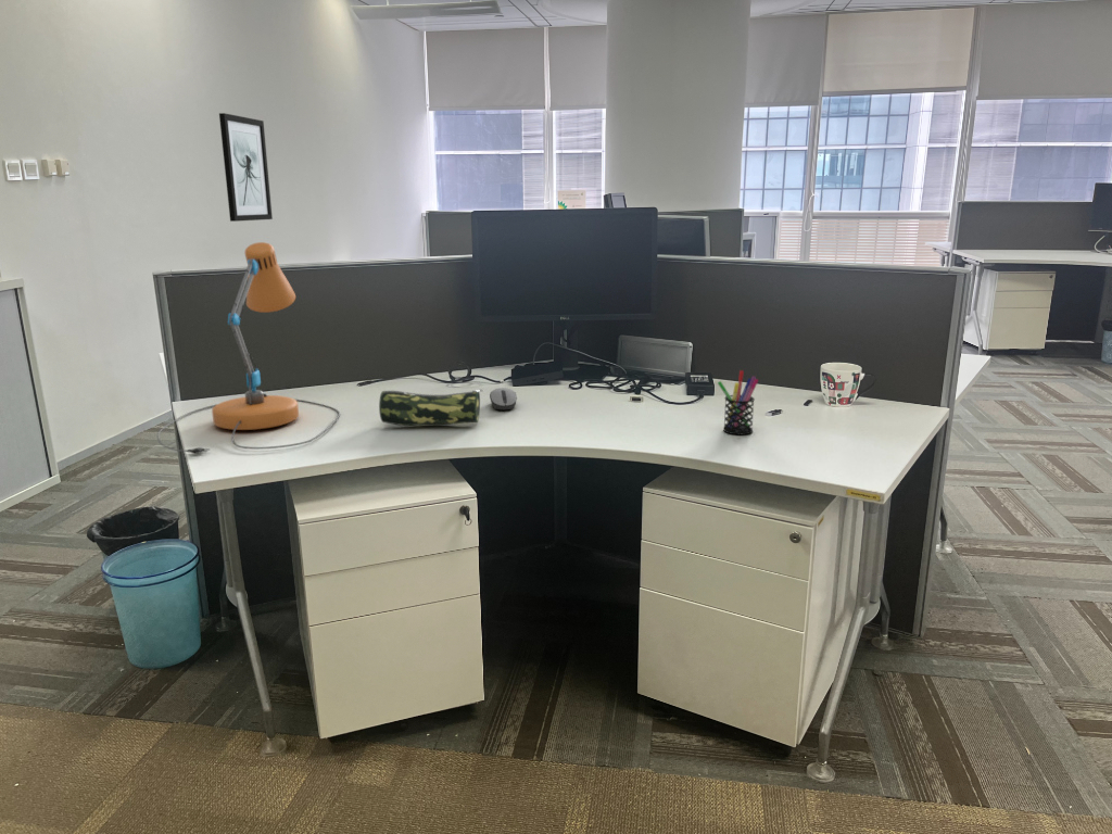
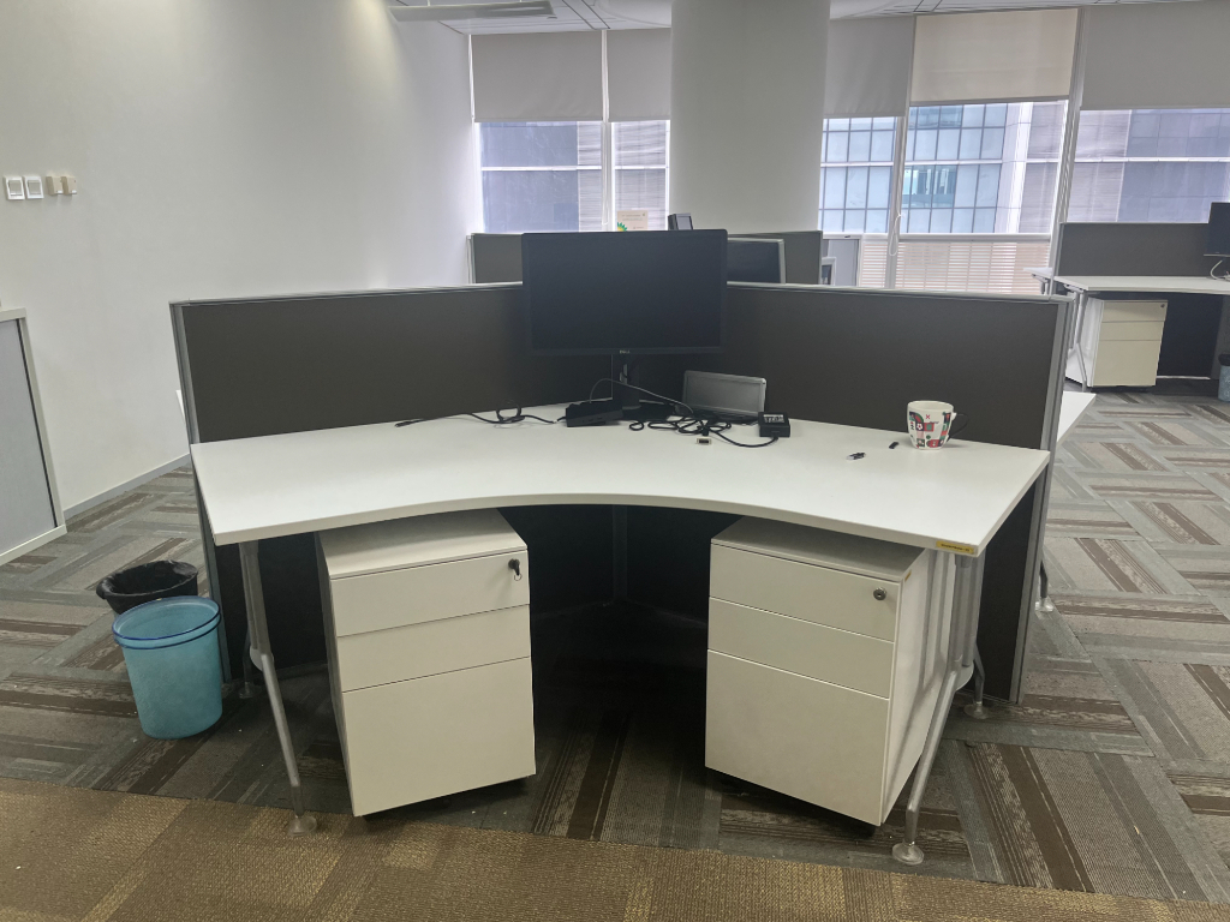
- desk lamp [156,241,341,455]
- pencil case [378,389,484,427]
- pen holder [717,369,759,435]
- wall art [218,112,274,223]
- computer mouse [489,387,518,412]
